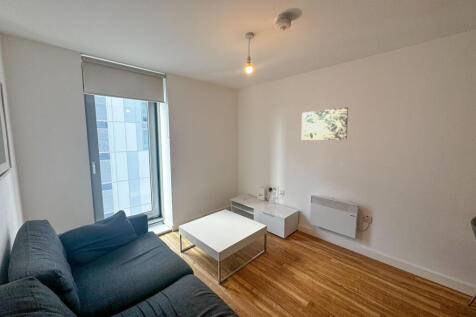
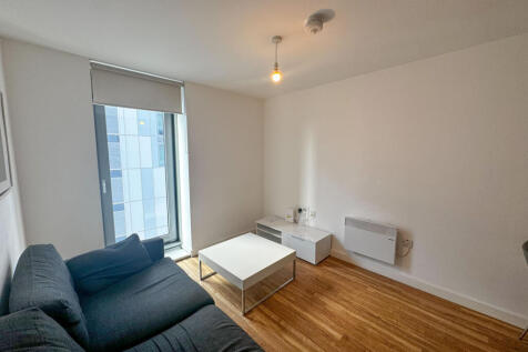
- wall art [301,106,349,141]
